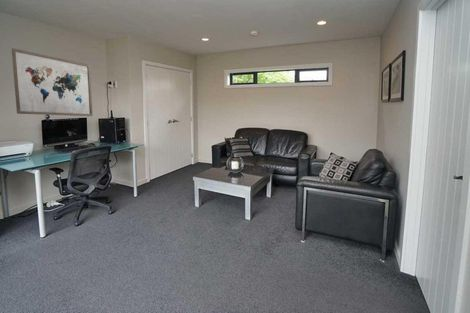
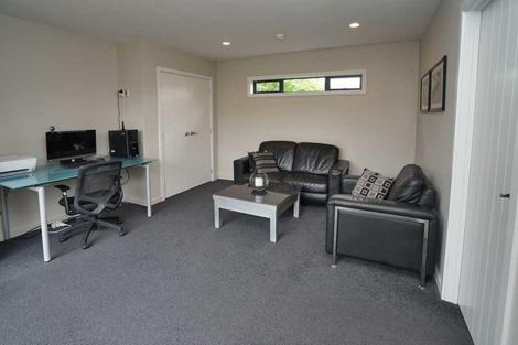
- wall art [11,47,94,117]
